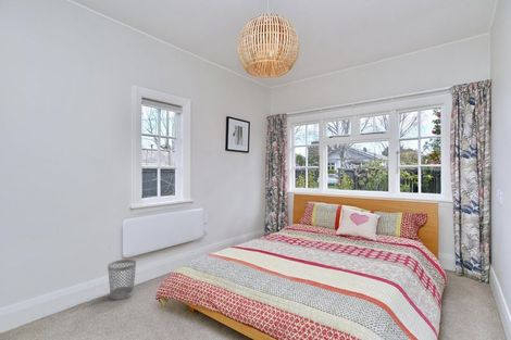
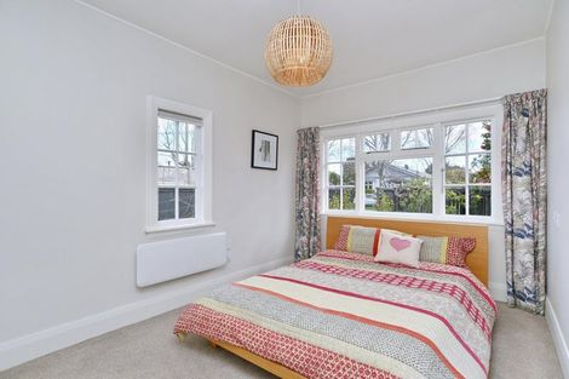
- wastebasket [107,259,137,301]
